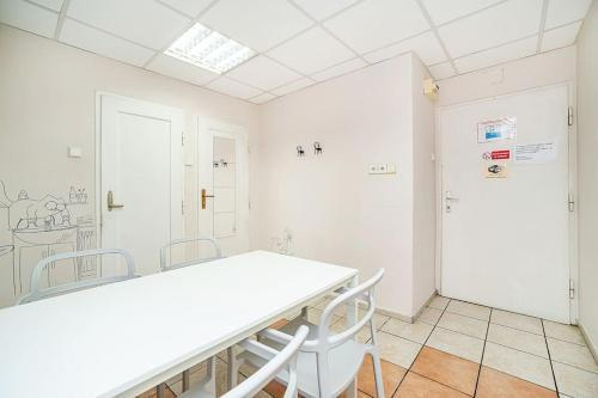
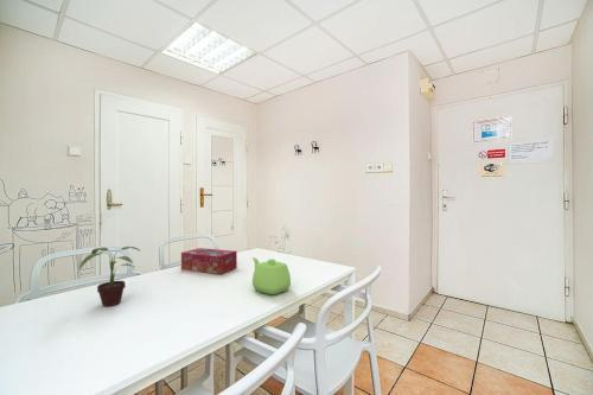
+ tissue box [180,247,238,275]
+ potted plant [77,246,142,307]
+ teapot [251,256,292,295]
